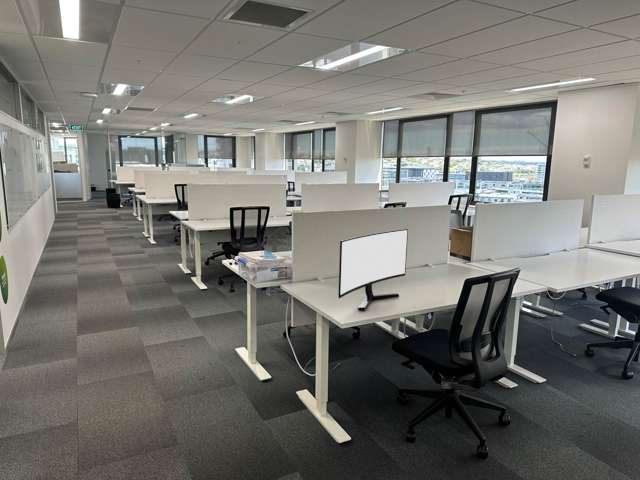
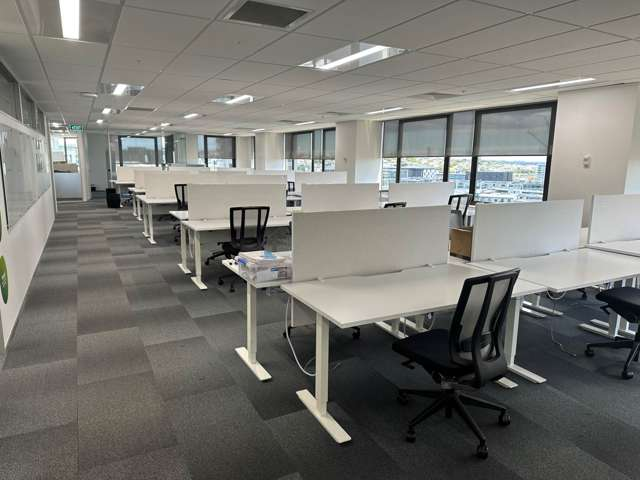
- monitor [337,228,409,311]
